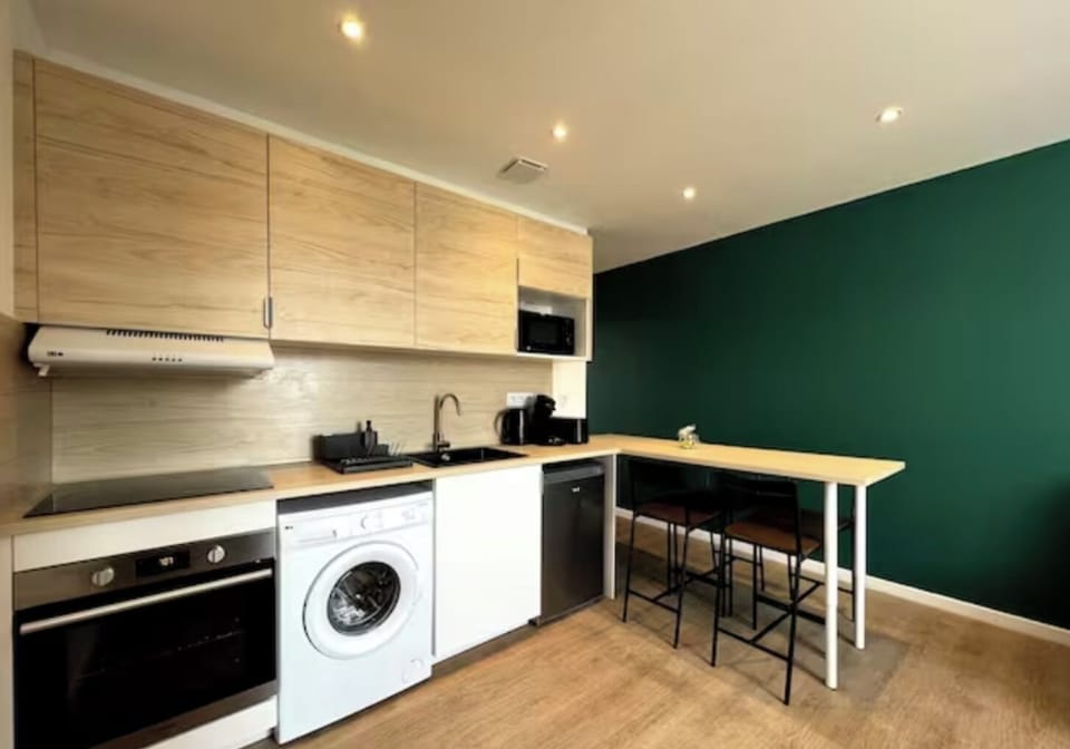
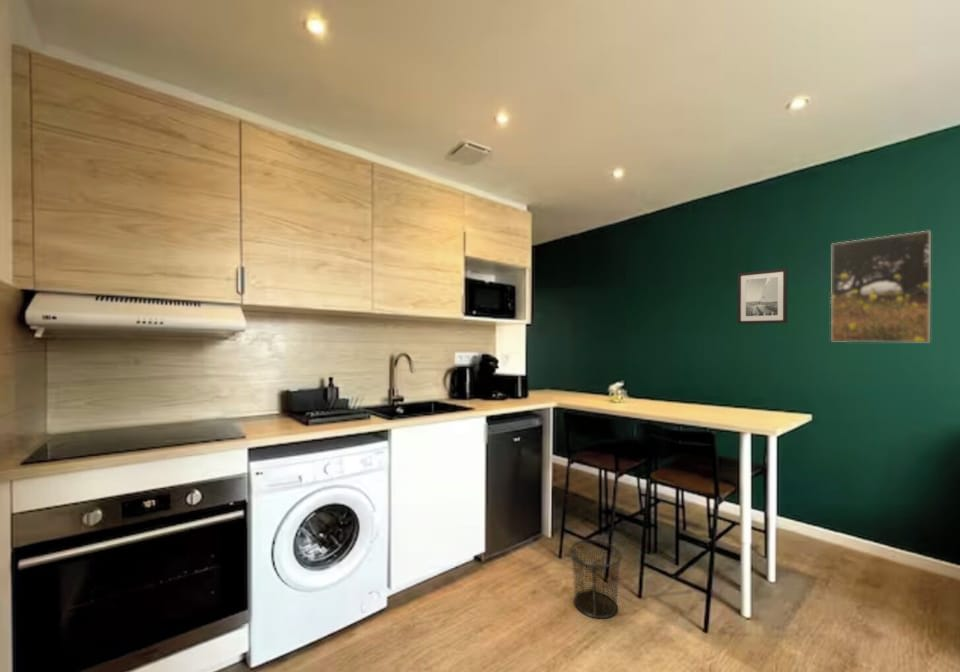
+ waste bin [569,539,623,620]
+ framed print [830,230,932,343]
+ wall art [736,267,789,325]
